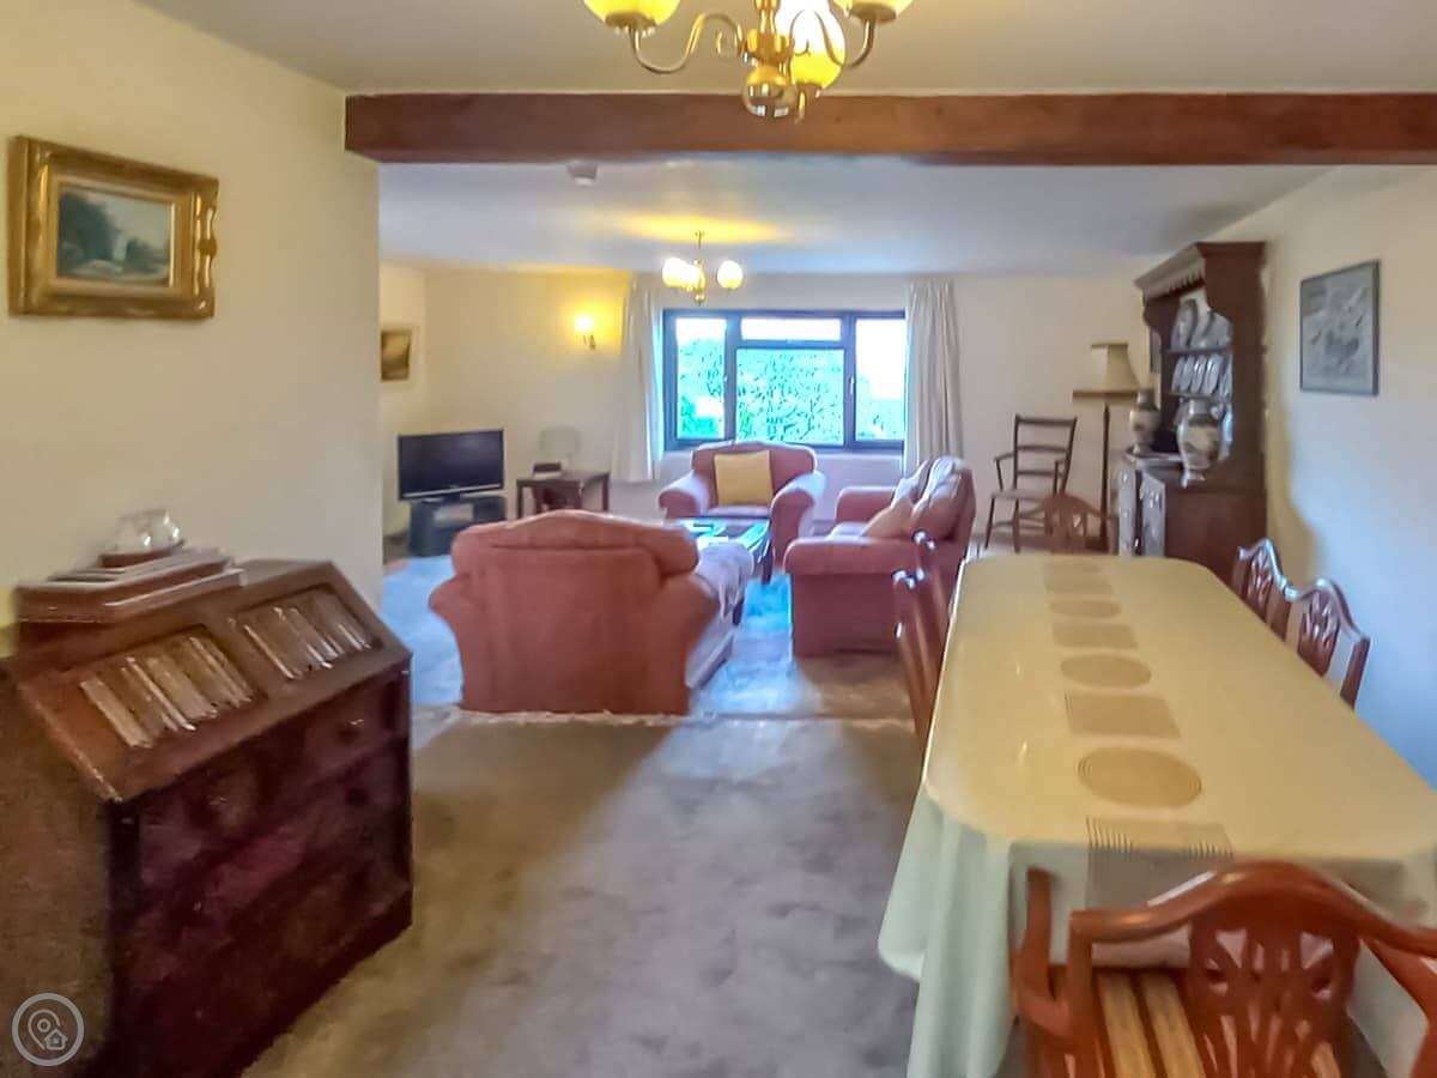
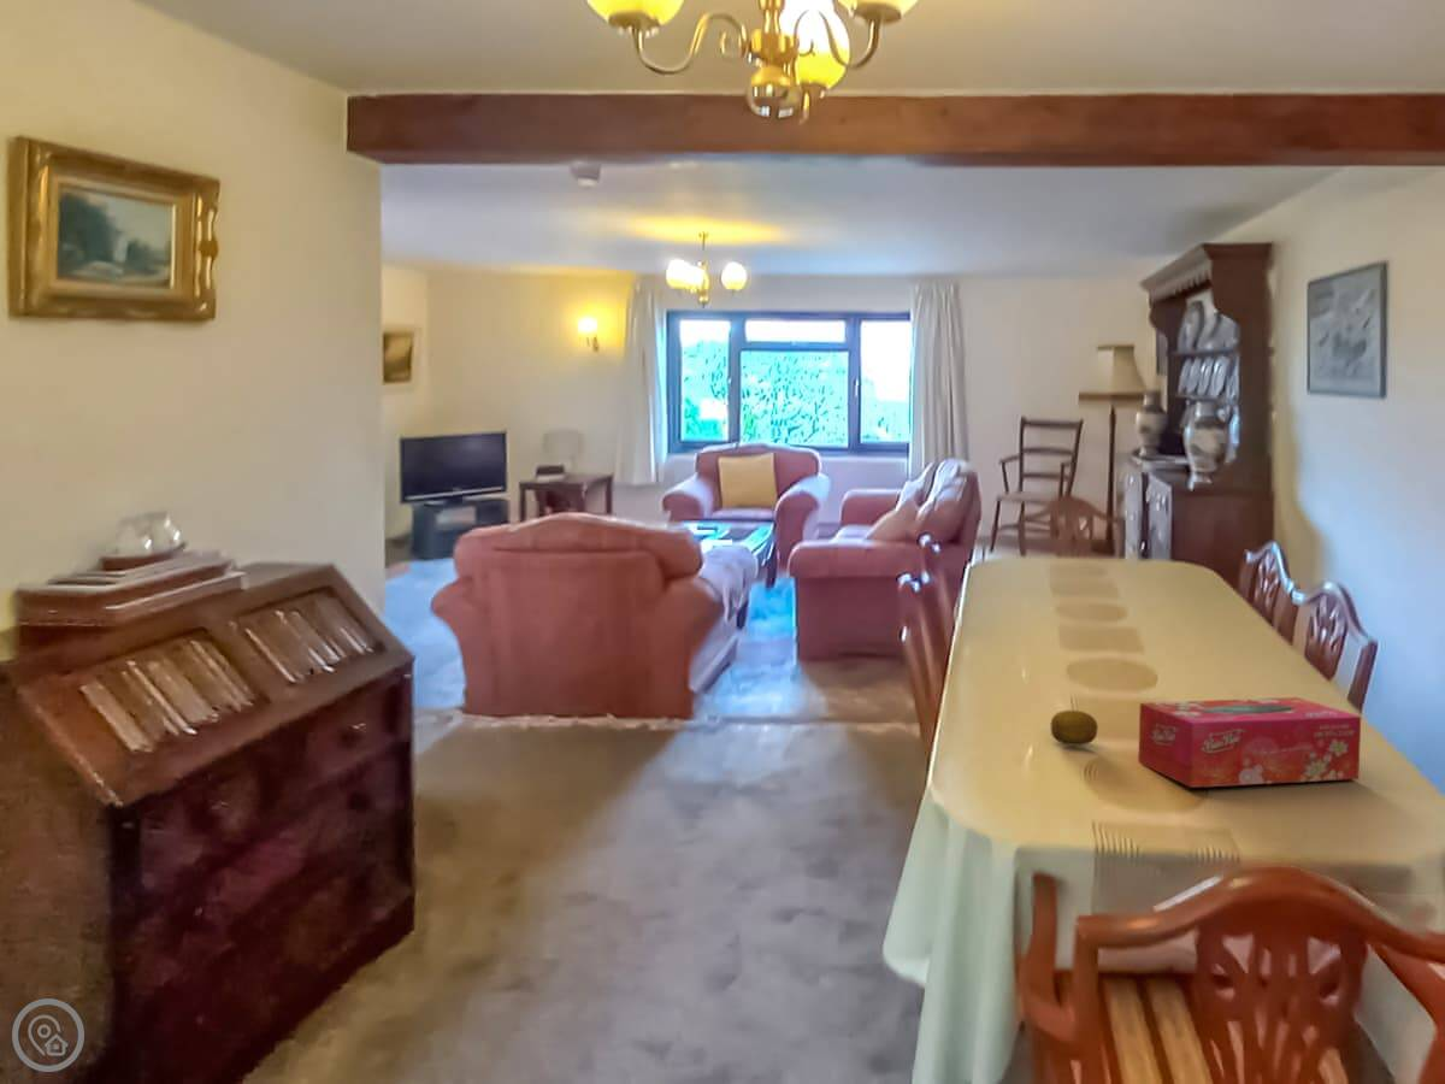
+ tissue box [1137,696,1362,789]
+ fruit [1049,709,1099,747]
